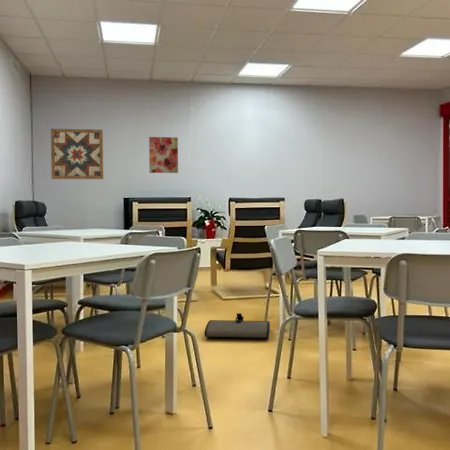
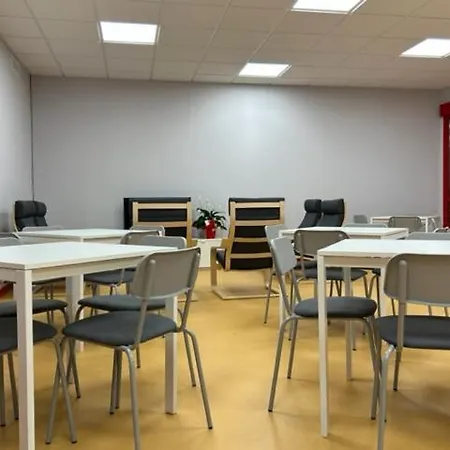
- wall art [148,136,179,174]
- wall art [50,128,104,180]
- tool roll [204,312,271,339]
